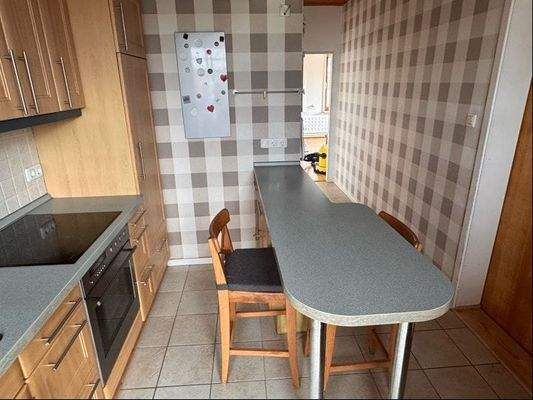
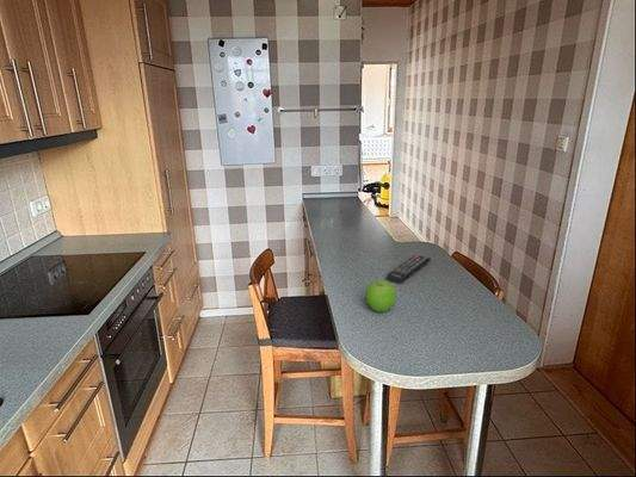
+ fruit [364,279,397,314]
+ remote control [385,254,432,284]
